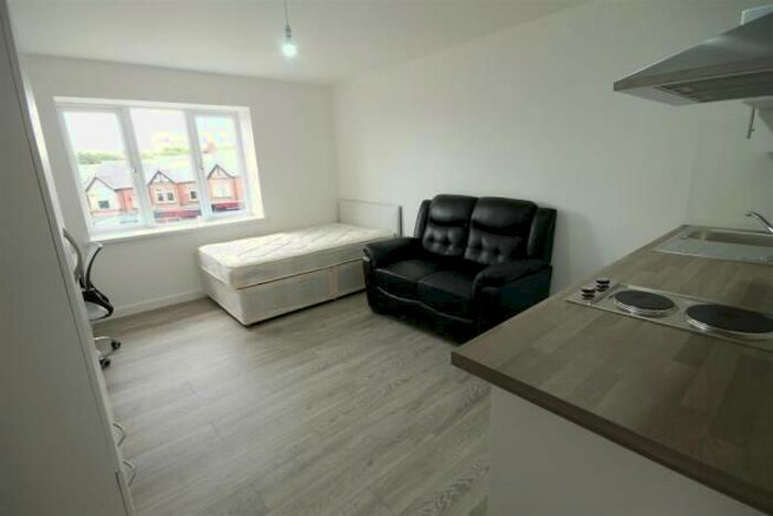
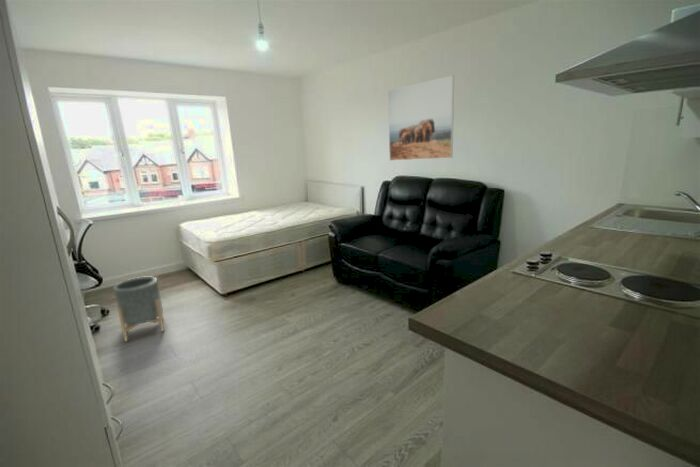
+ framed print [387,74,455,161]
+ planter [113,276,166,342]
